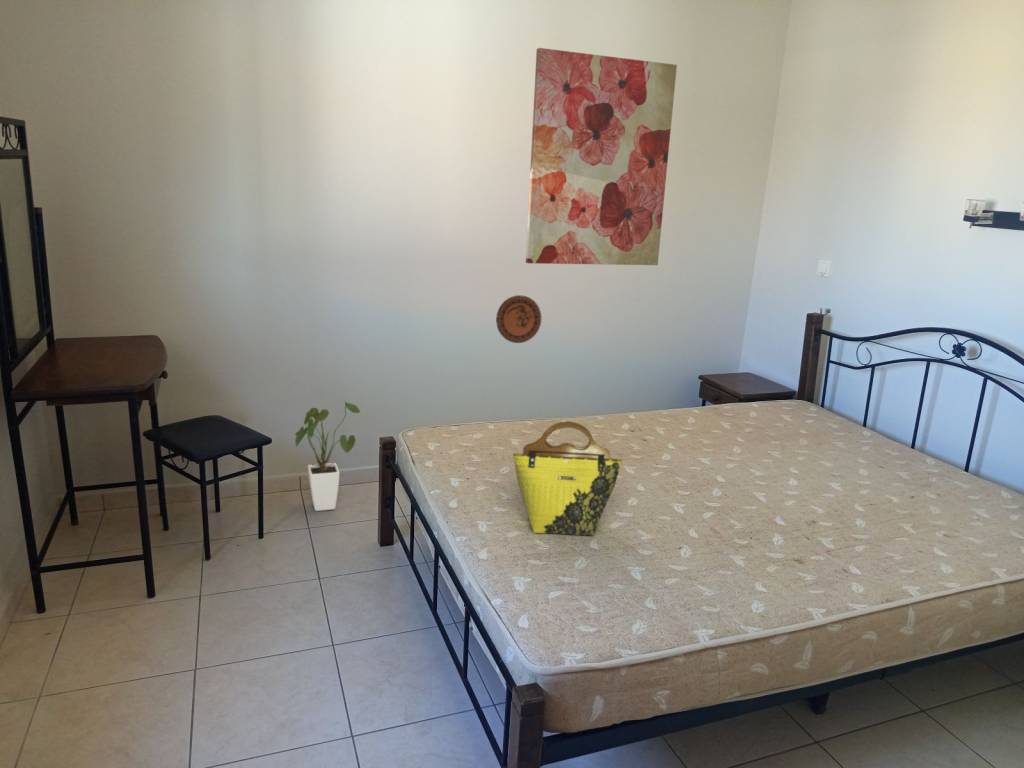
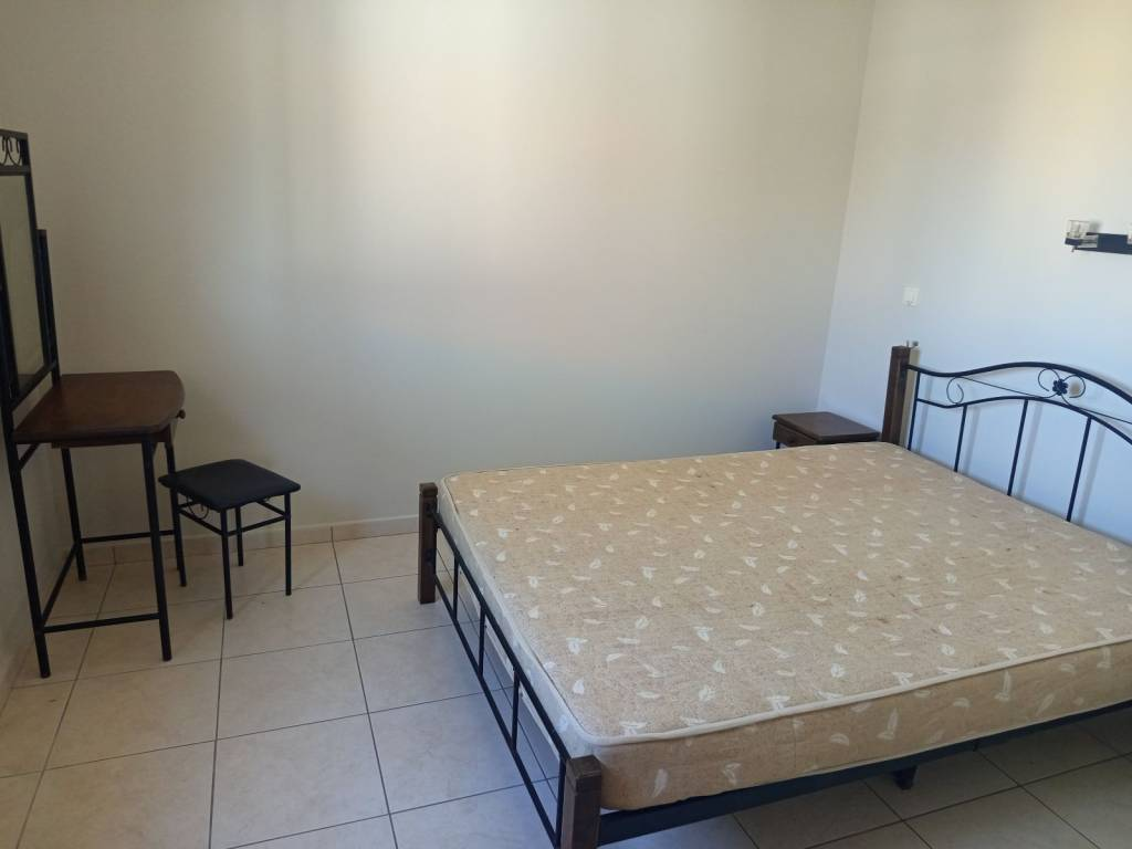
- house plant [294,399,362,512]
- decorative plate [495,294,542,344]
- wall art [525,47,678,266]
- tote bag [512,420,623,537]
